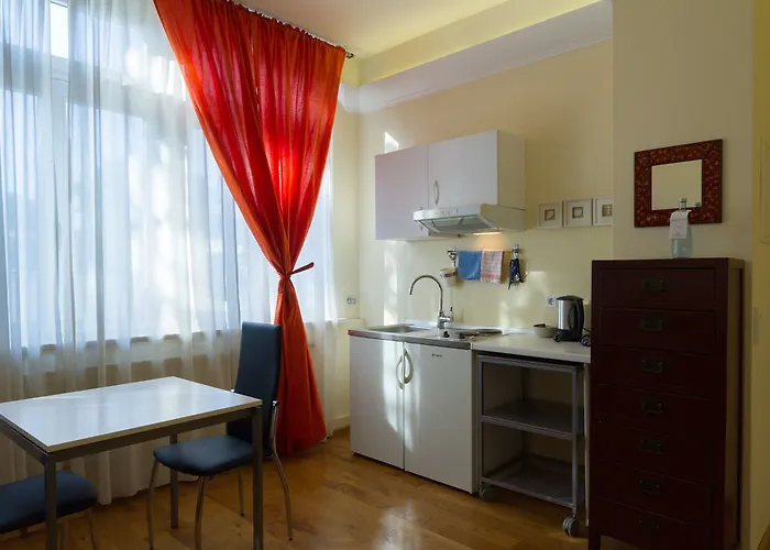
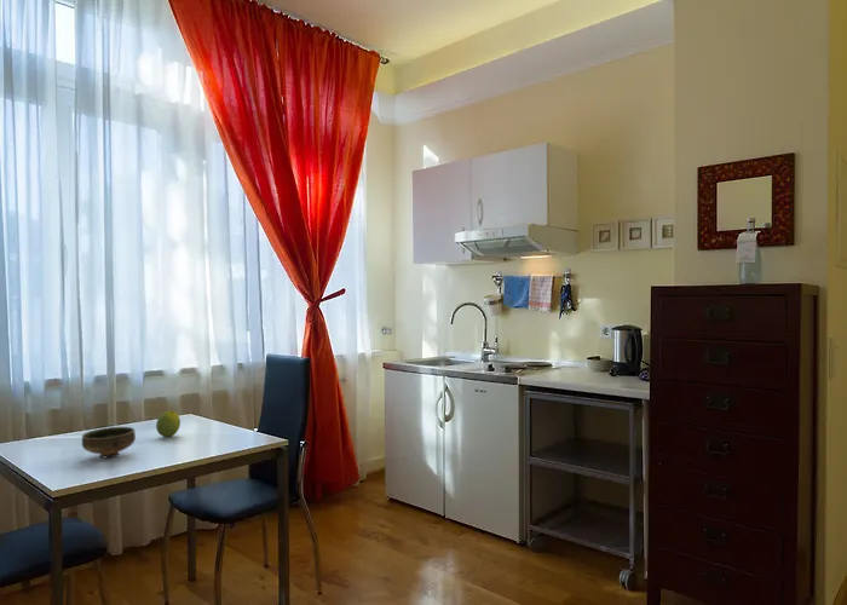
+ bowl [81,426,137,459]
+ fruit [155,409,182,438]
